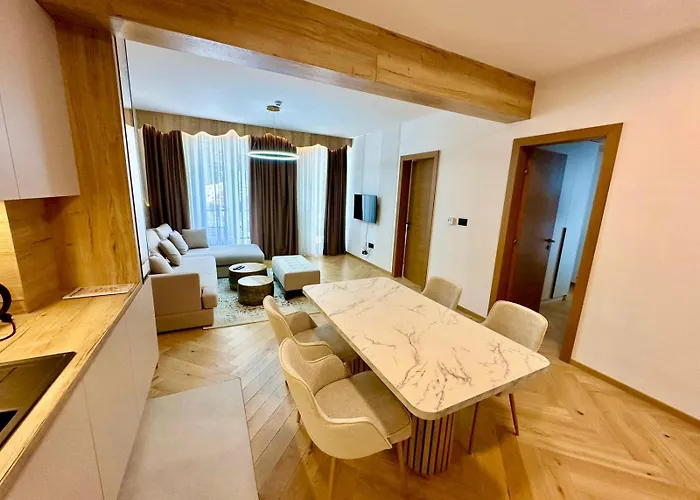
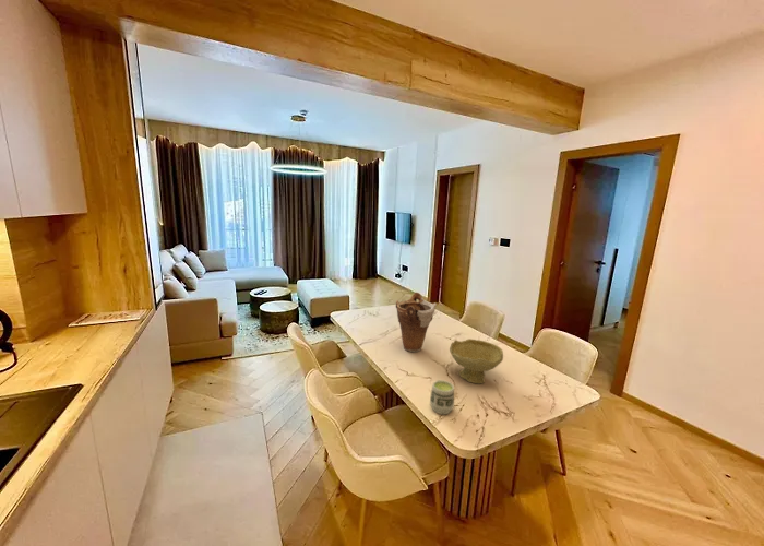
+ cup [429,379,455,415]
+ vase [395,292,438,353]
+ bowl [449,337,504,384]
